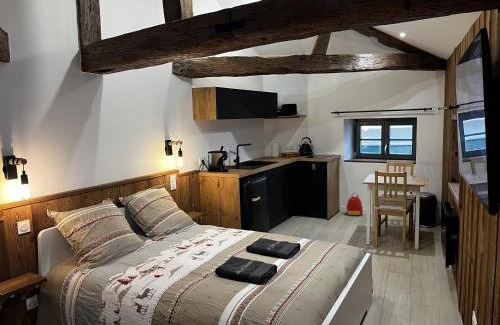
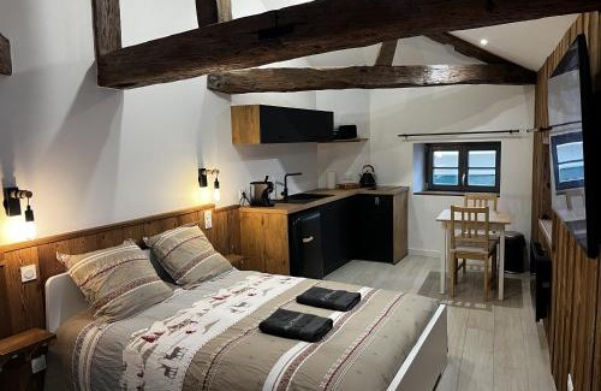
- backpack [345,192,364,216]
